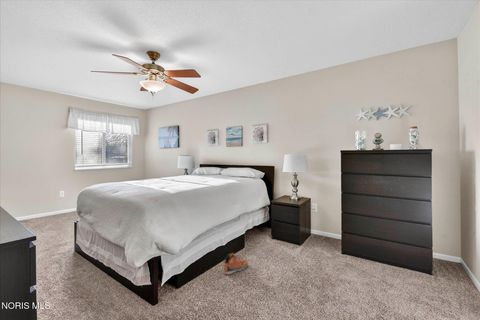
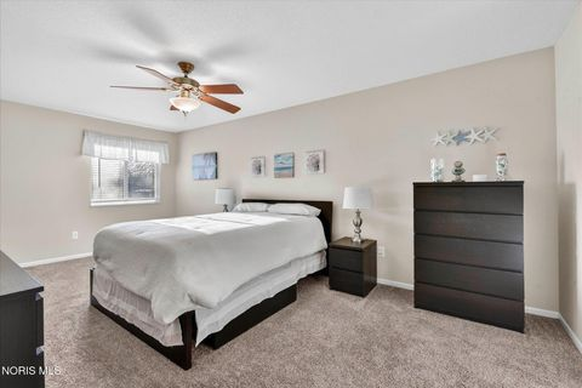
- sneaker [223,252,249,275]
